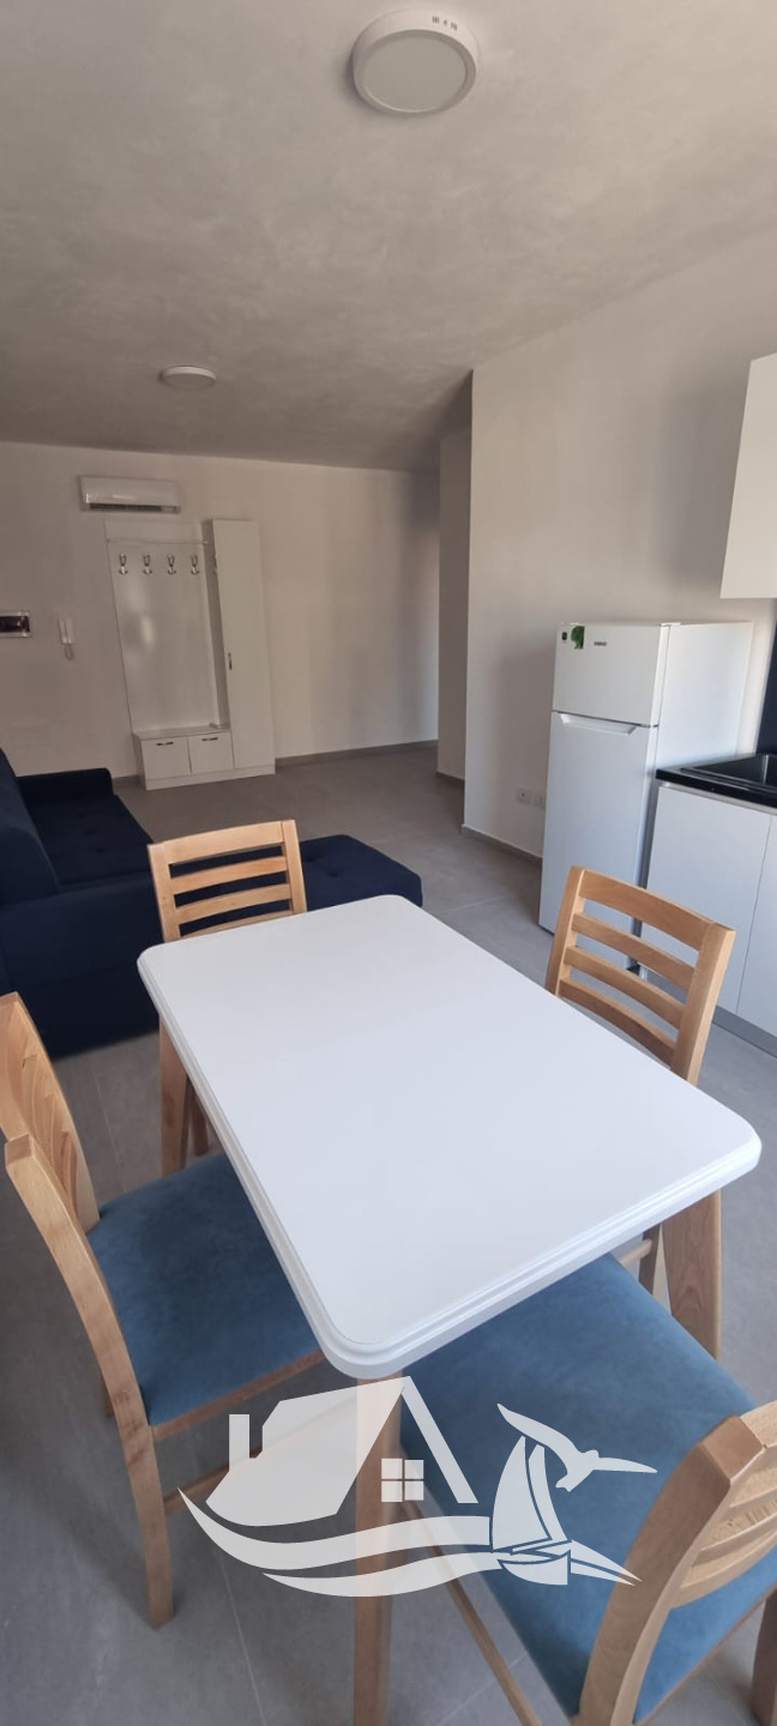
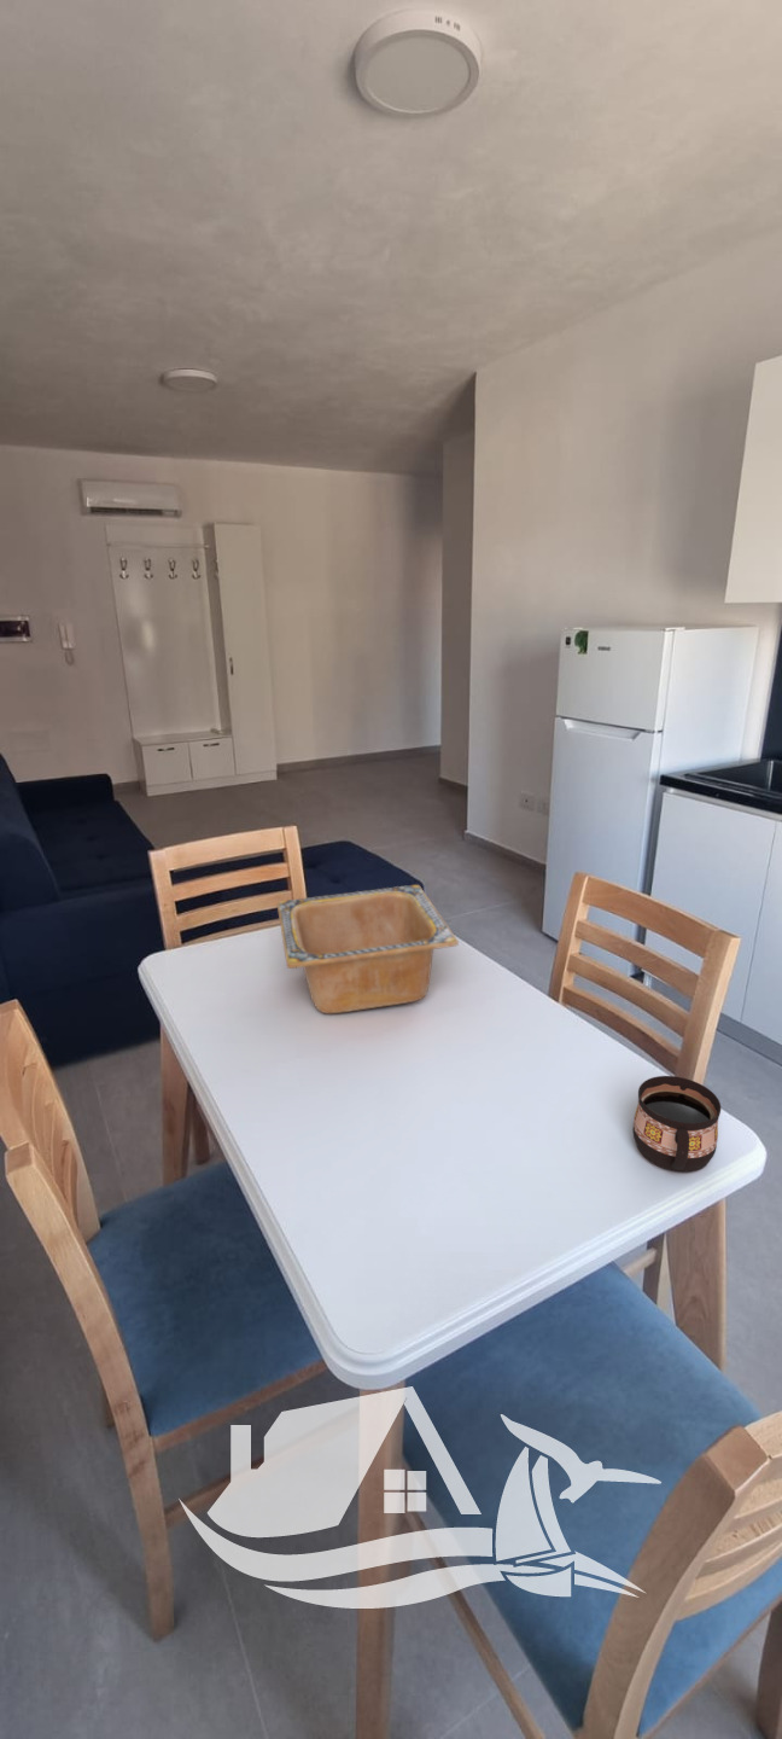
+ serving bowl [276,884,460,1014]
+ cup [631,1075,722,1174]
